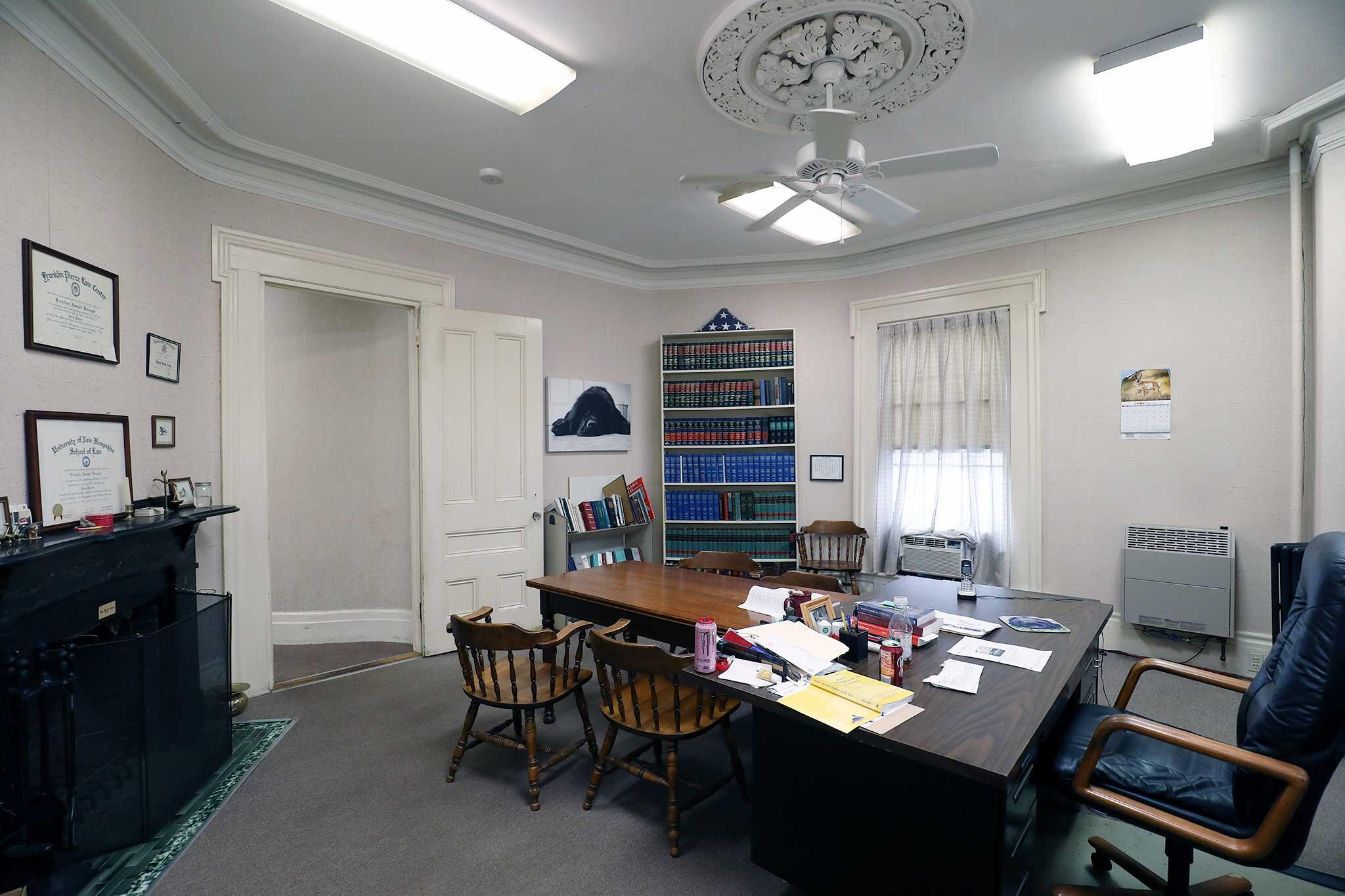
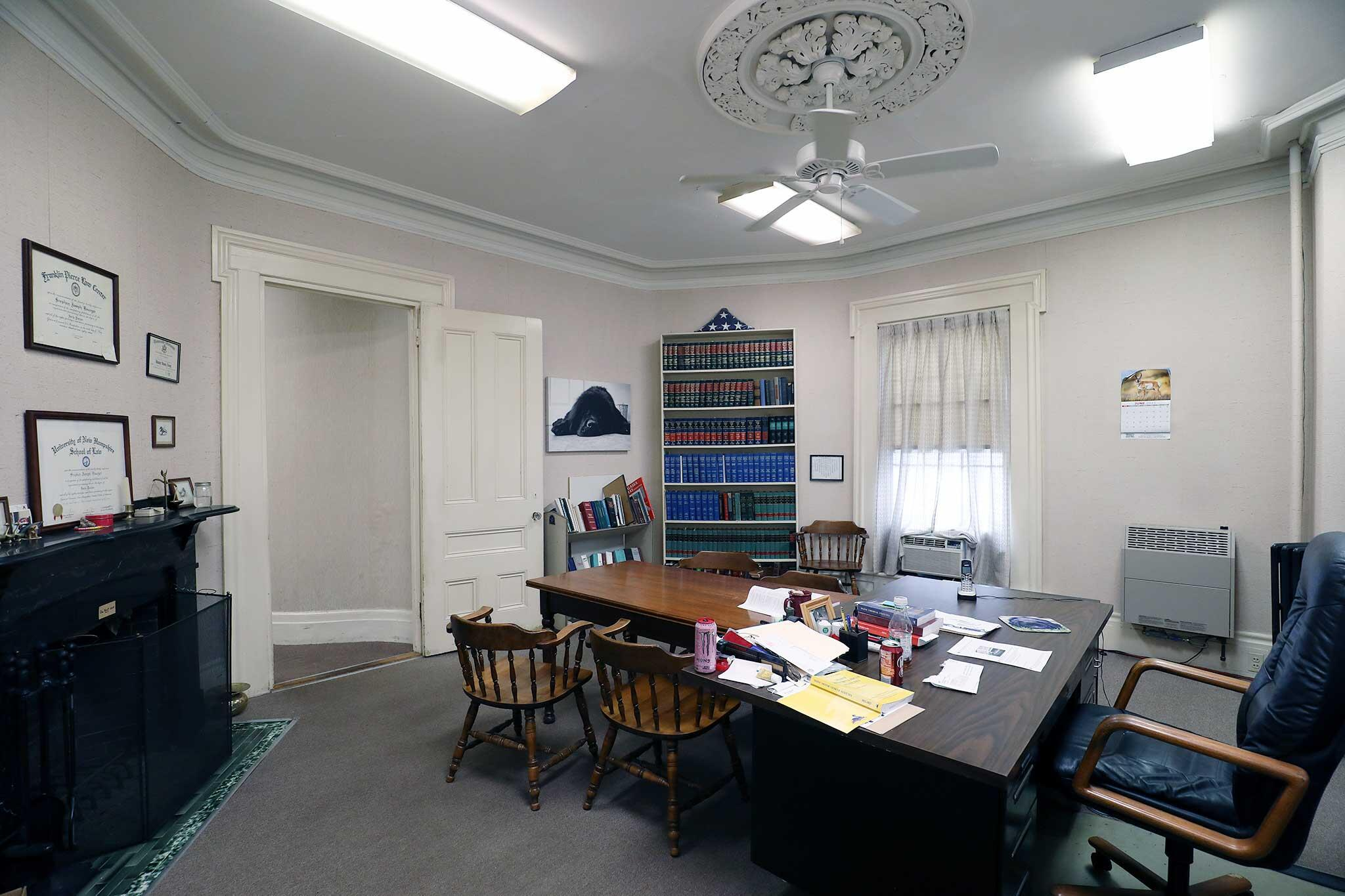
- smoke detector [478,167,505,186]
